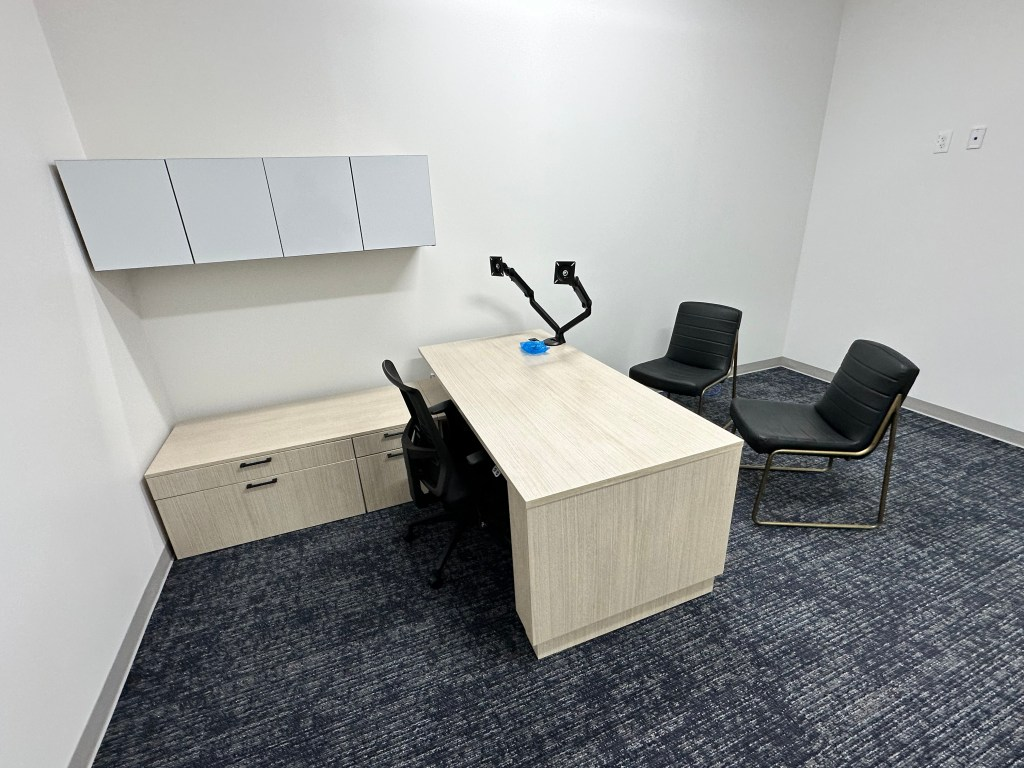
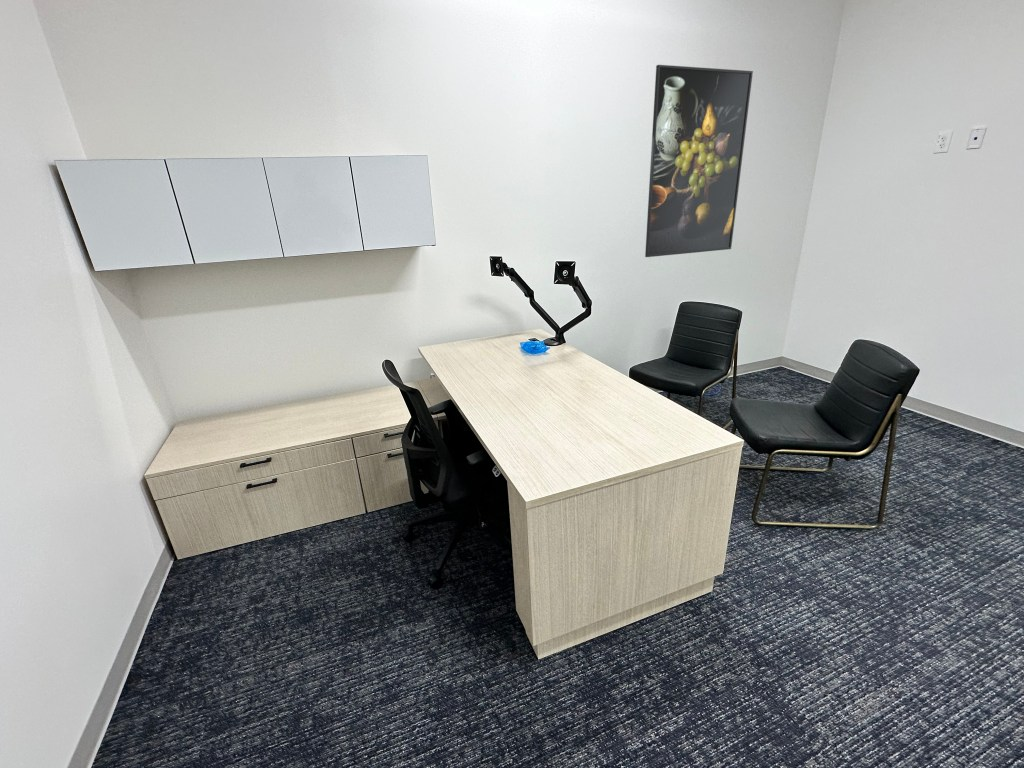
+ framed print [644,64,754,258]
